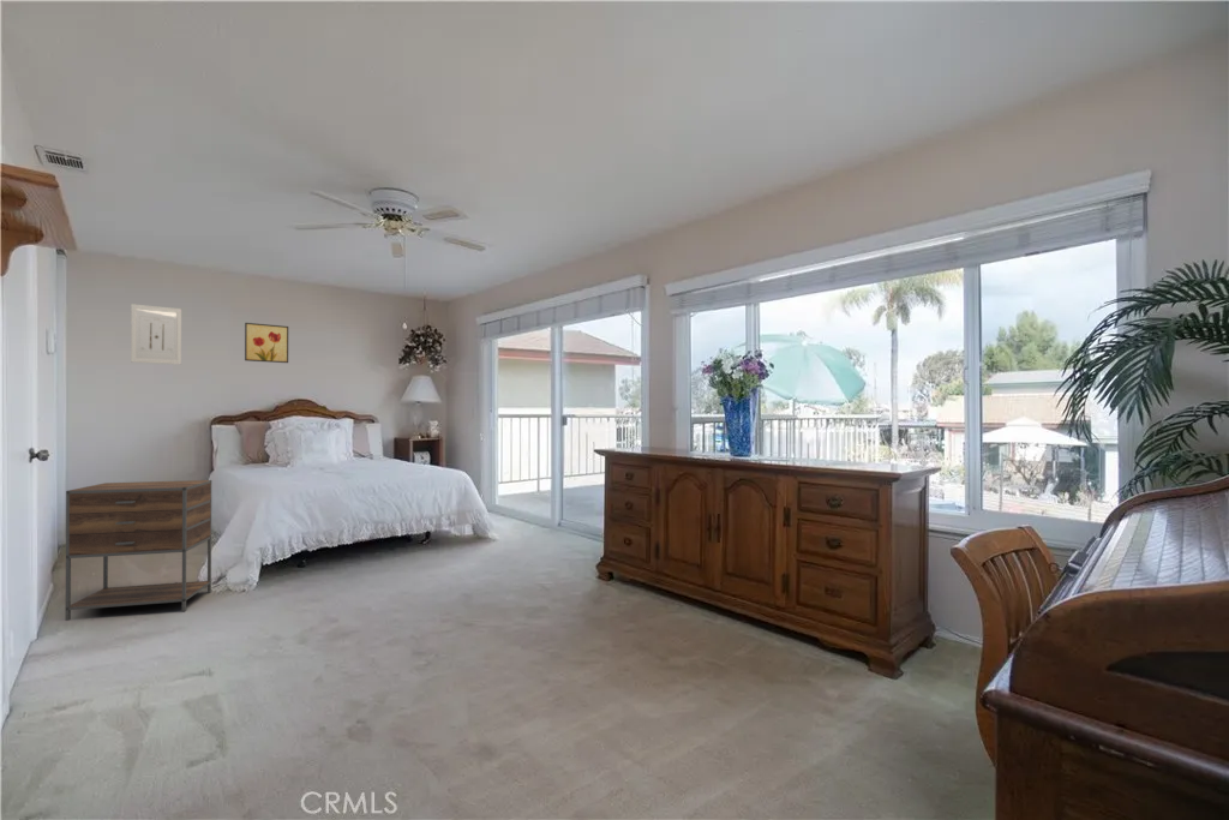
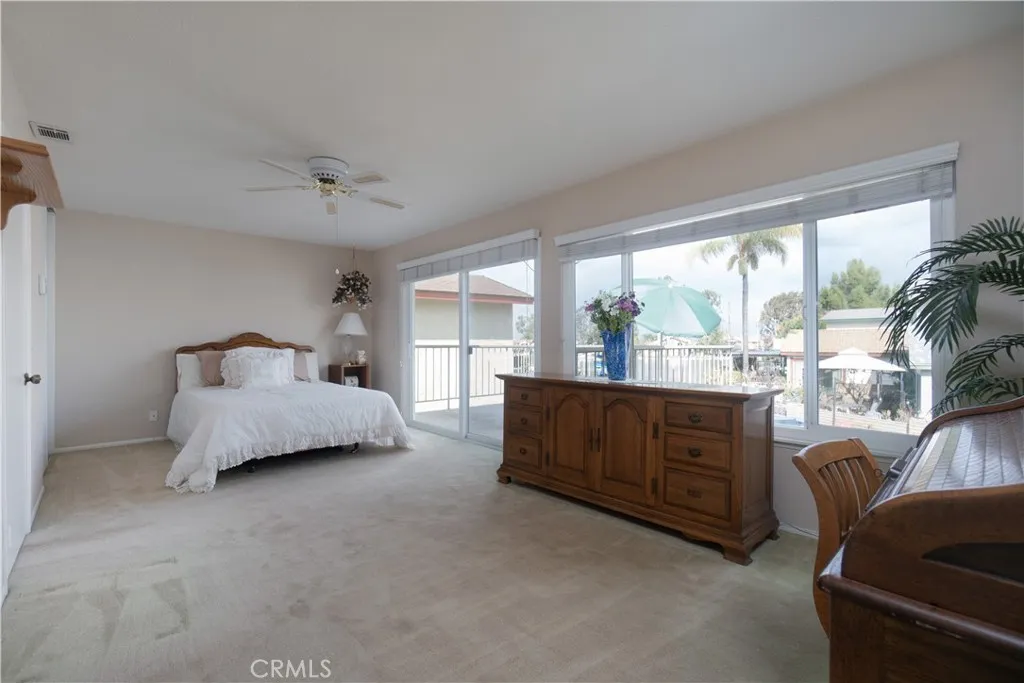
- nightstand [64,479,212,622]
- wall art [130,303,182,366]
- wall art [244,322,289,364]
